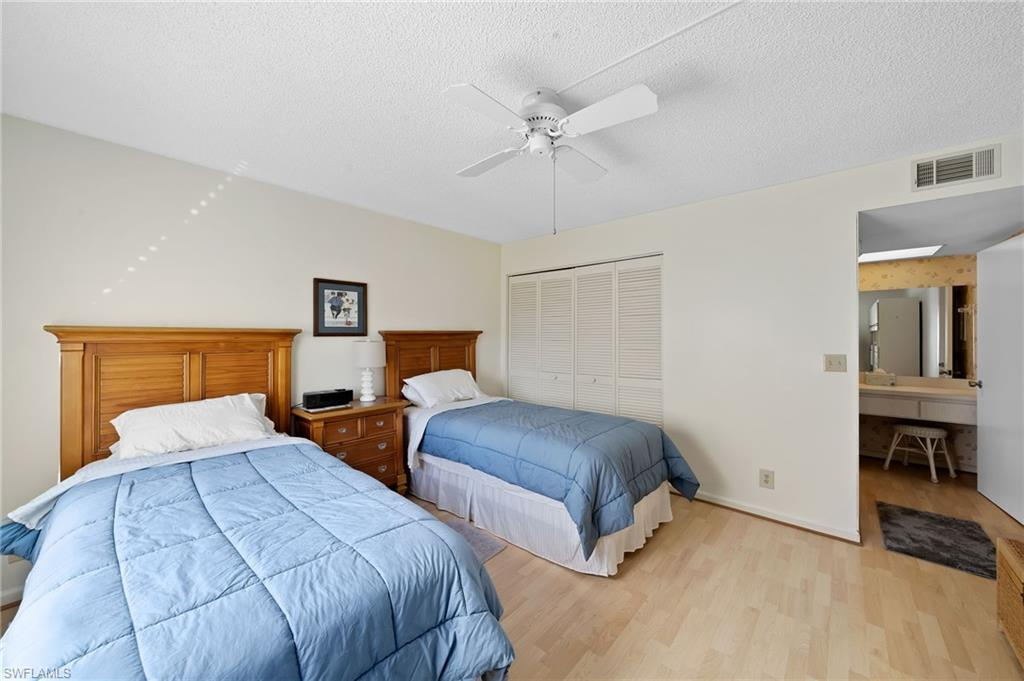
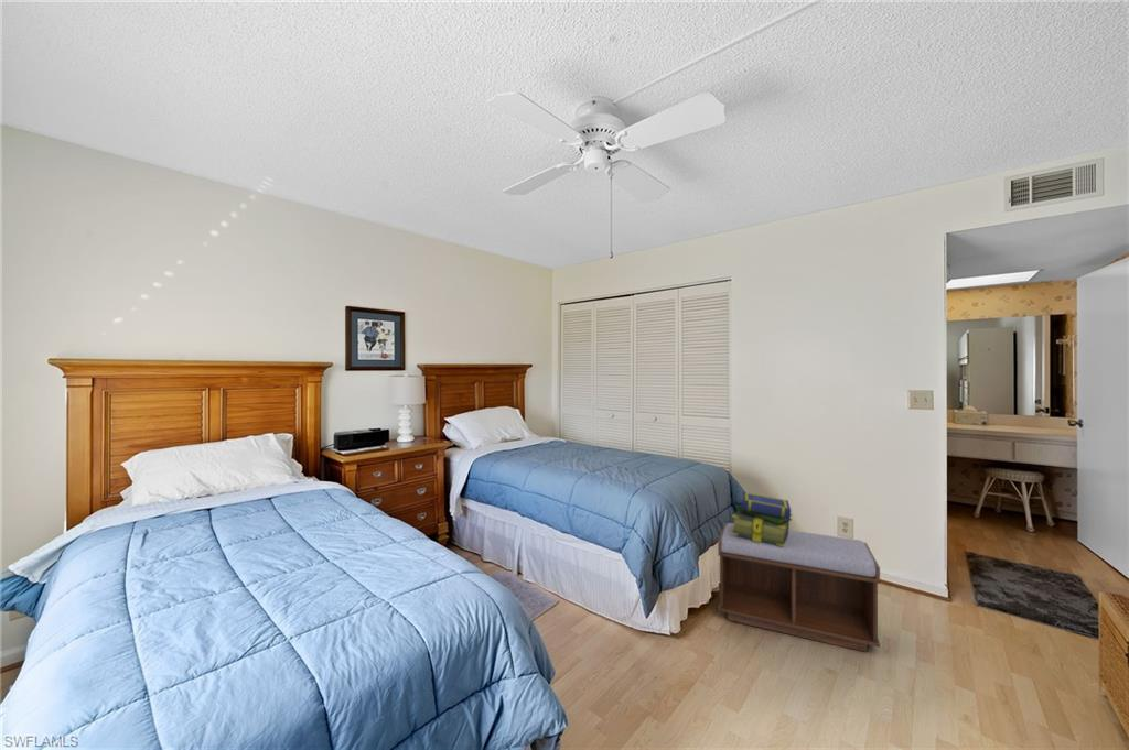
+ stack of books [731,491,794,546]
+ bench [717,522,881,653]
